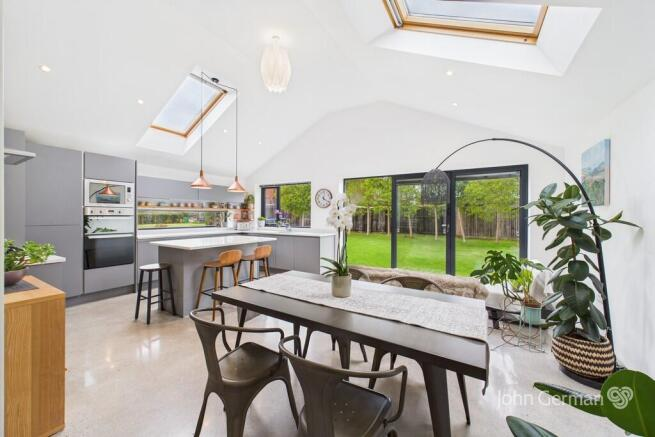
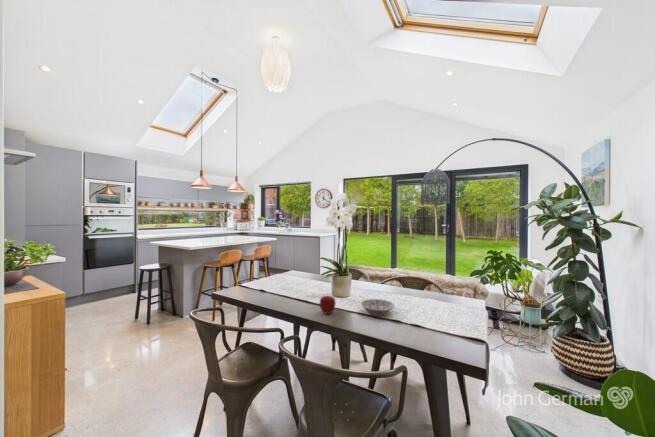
+ apple [319,295,337,315]
+ bowl [360,298,396,316]
